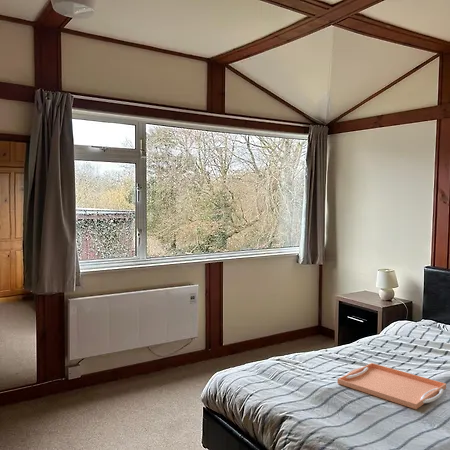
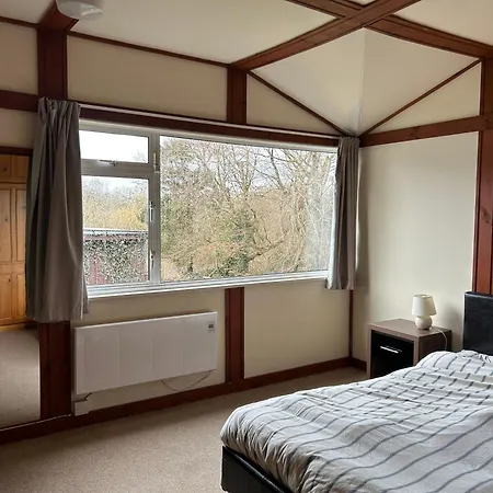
- serving tray [337,362,447,410]
